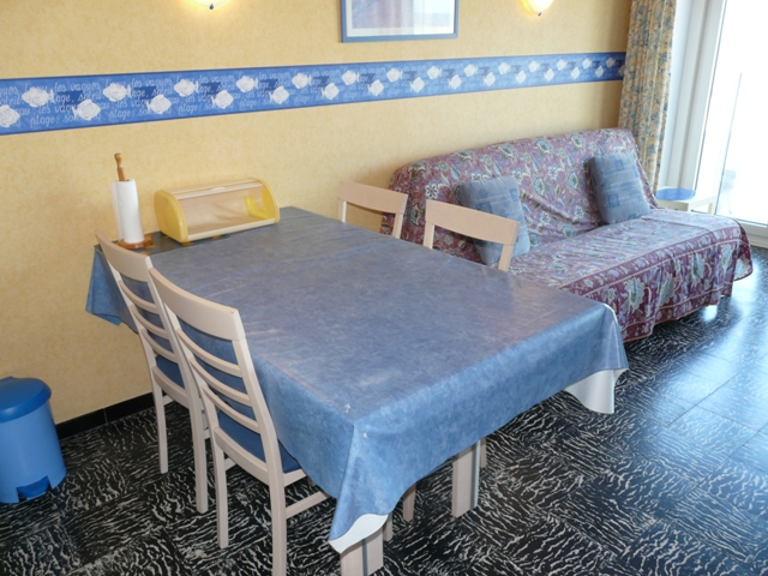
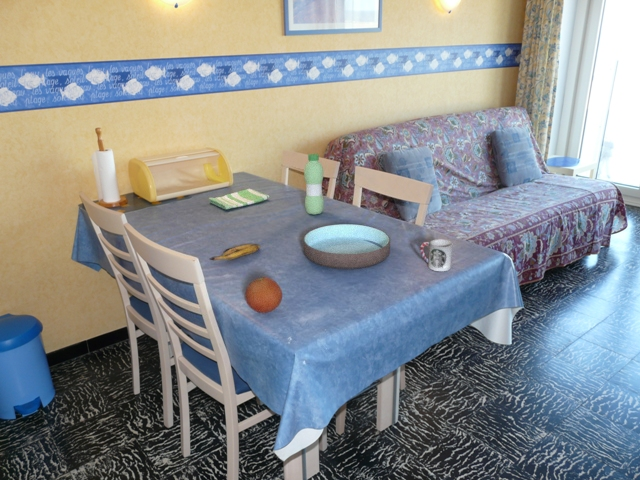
+ dish towel [208,188,270,210]
+ bowl [302,223,391,270]
+ banana [208,243,261,262]
+ fruit [244,276,283,314]
+ water bottle [303,153,325,216]
+ cup [419,238,453,272]
